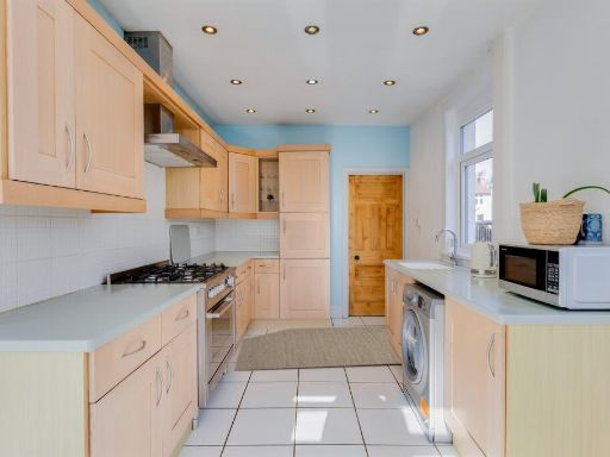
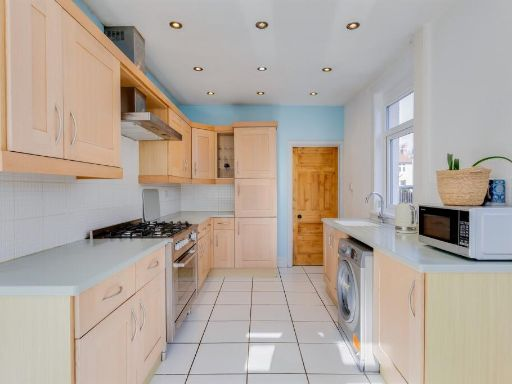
- rug [234,325,402,371]
